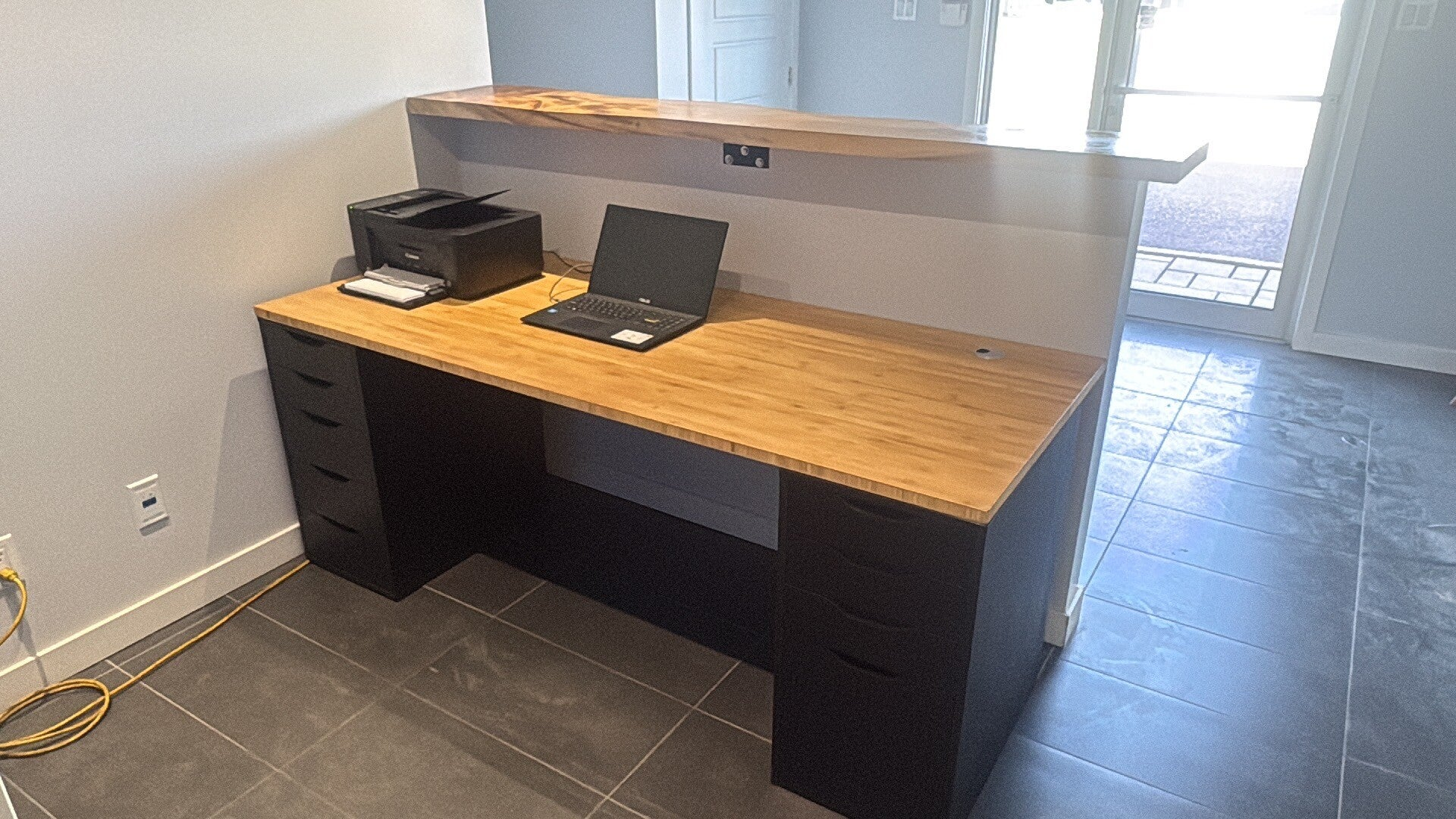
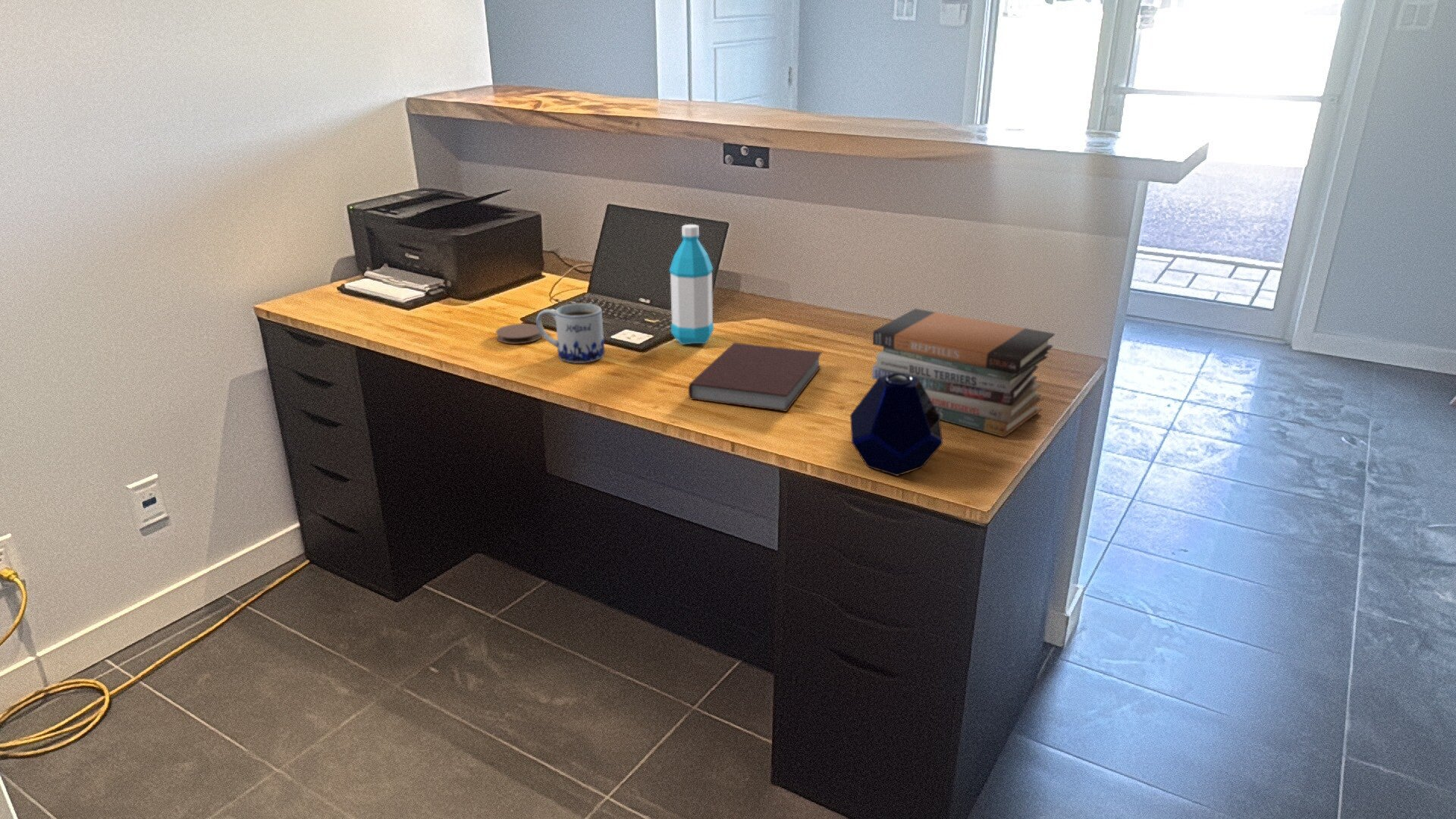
+ coaster [495,323,543,345]
+ mug [535,303,605,364]
+ water bottle [669,224,714,346]
+ book stack [871,308,1055,438]
+ notebook [688,342,823,412]
+ speaker [849,373,943,477]
